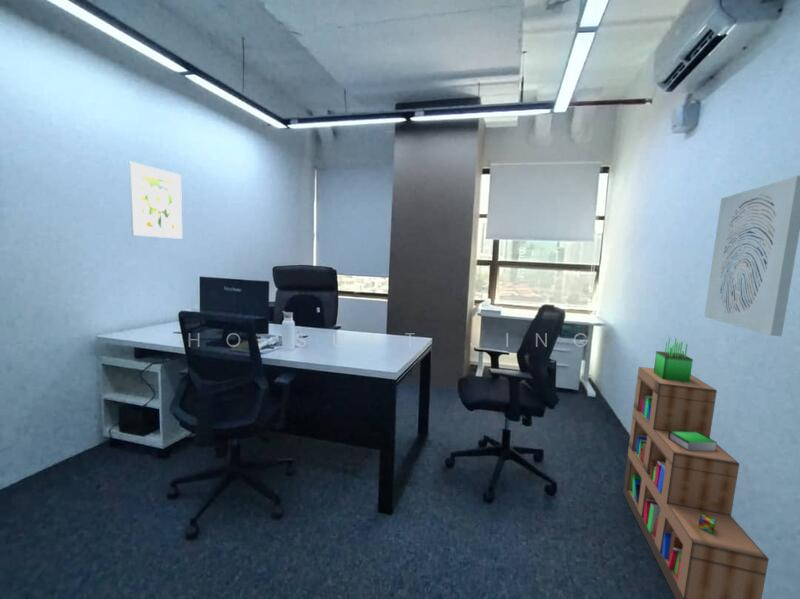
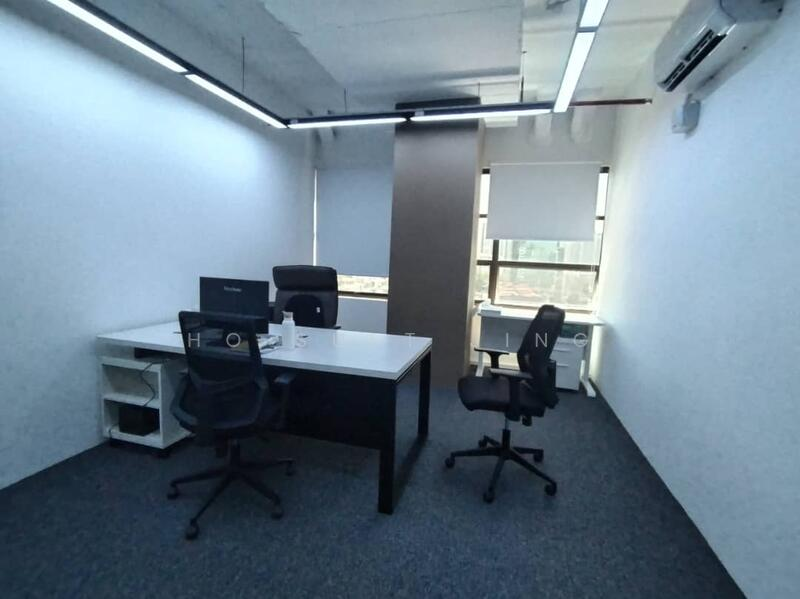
- wall art [703,175,800,337]
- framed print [128,161,183,240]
- bookshelf [622,336,770,599]
